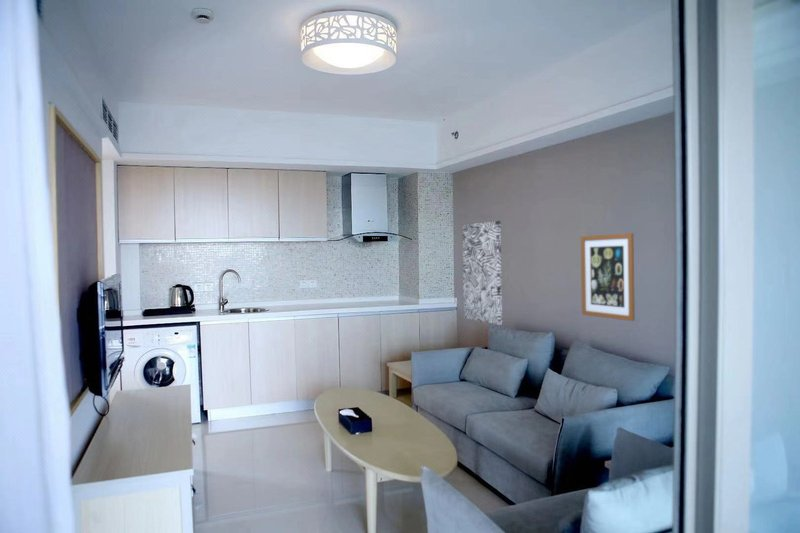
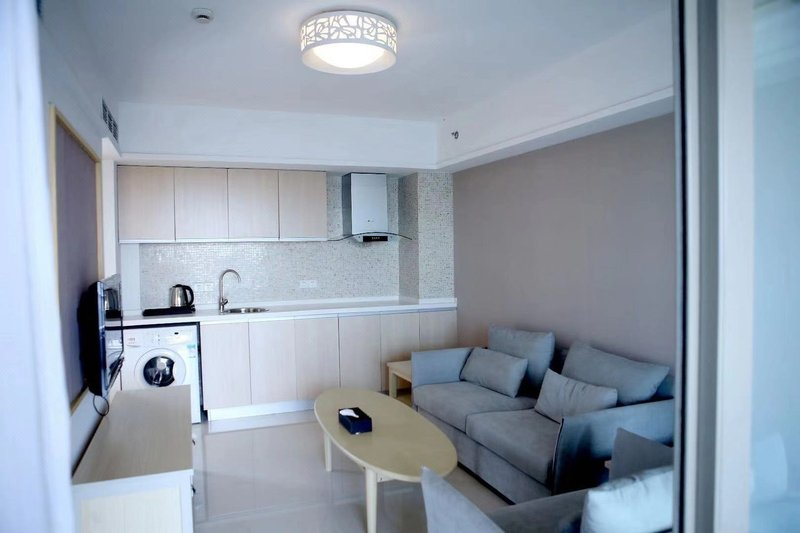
- wall art [461,220,503,326]
- wall art [580,232,636,322]
